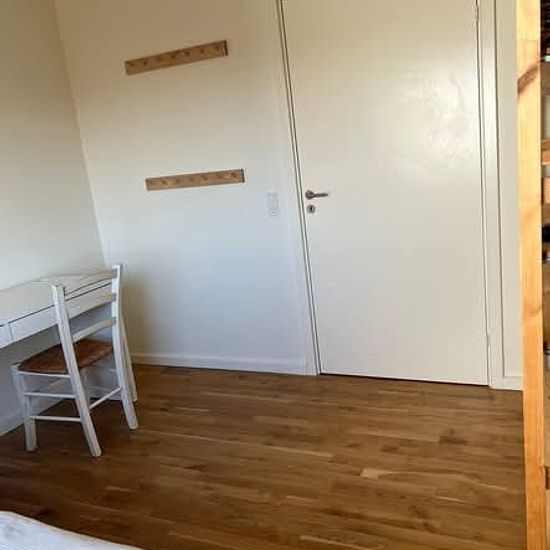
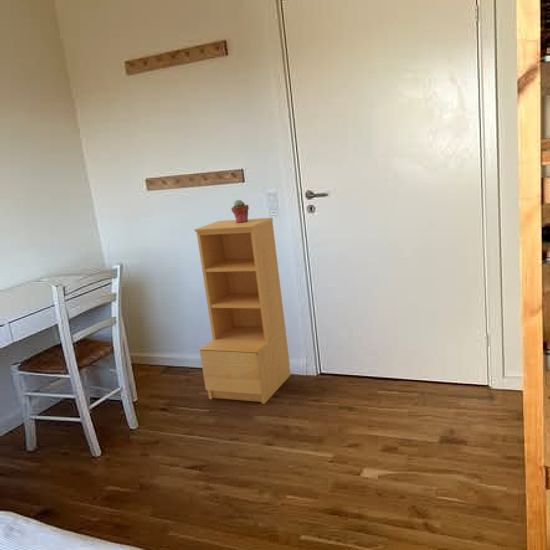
+ potted succulent [230,199,250,223]
+ bookshelf [193,217,291,405]
